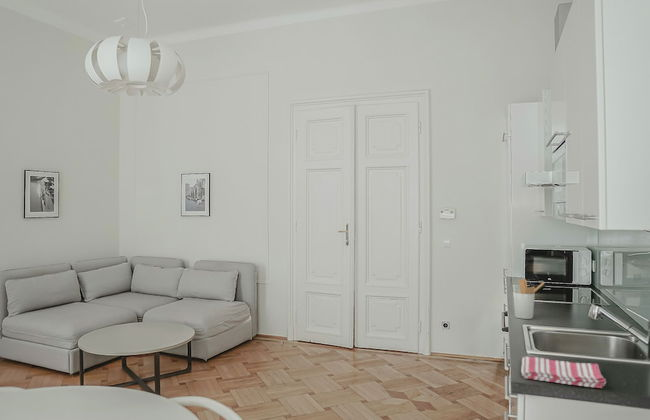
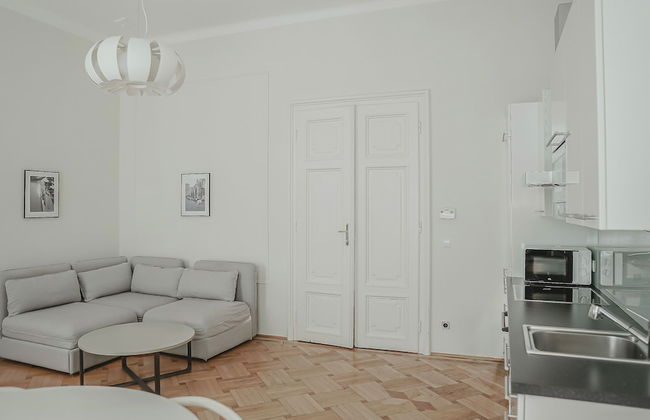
- utensil holder [512,278,545,320]
- dish towel [520,355,607,389]
